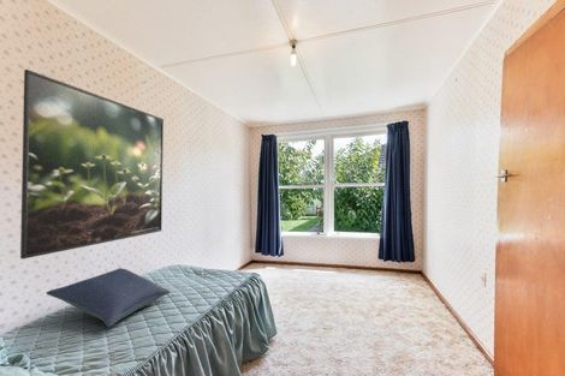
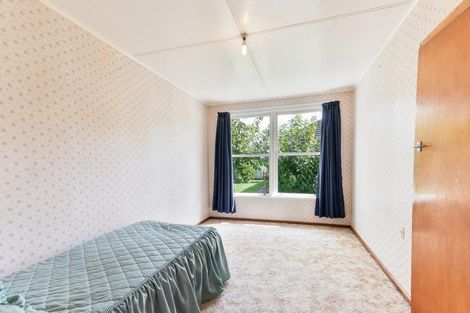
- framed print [19,68,165,259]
- pillow [46,267,171,328]
